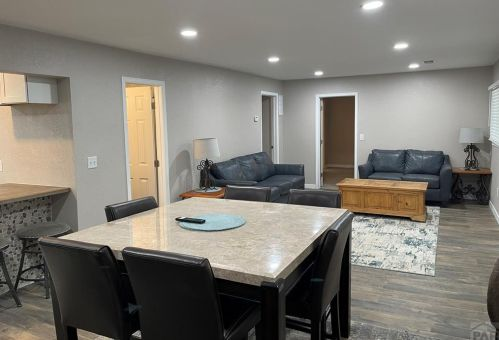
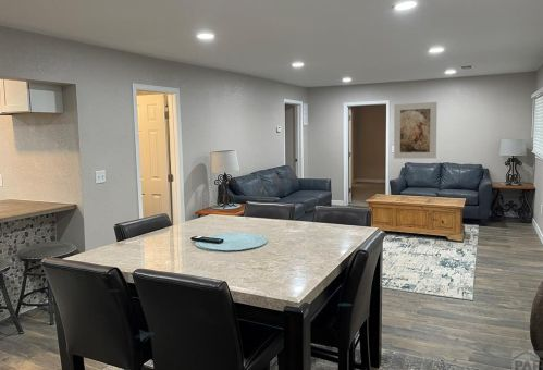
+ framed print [393,101,439,160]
